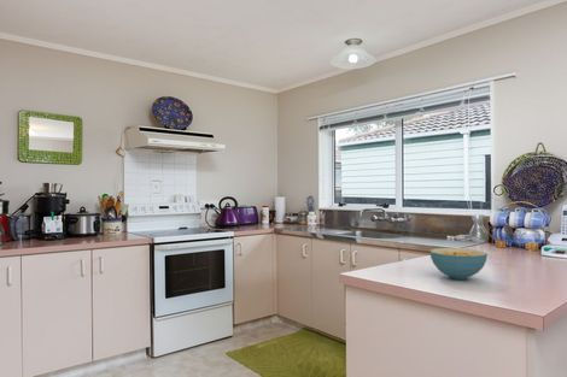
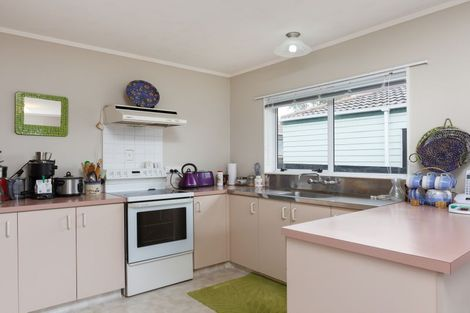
- cereal bowl [428,247,489,281]
